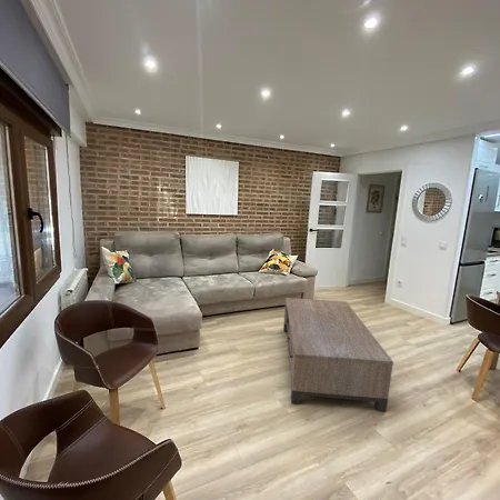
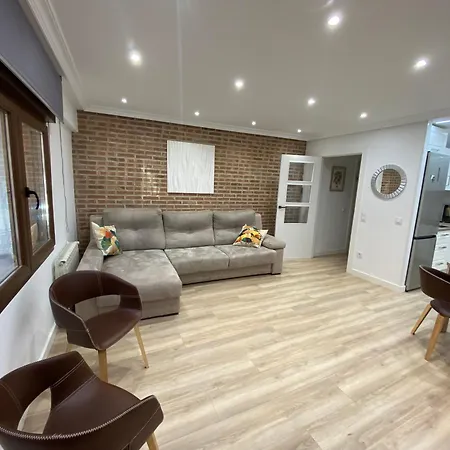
- coffee table [282,297,394,412]
